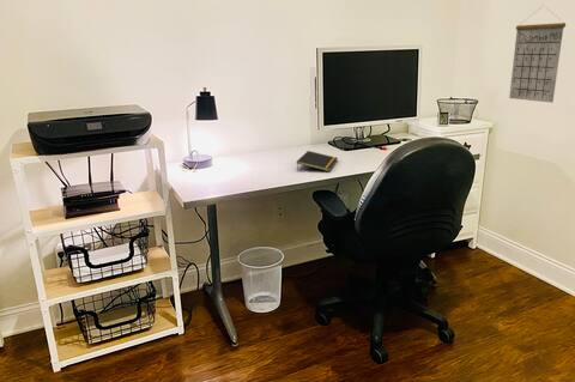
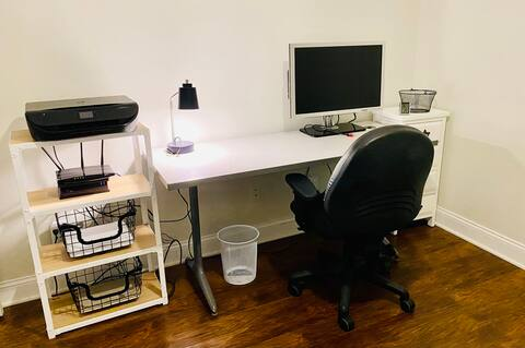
- calendar [508,6,567,104]
- notepad [296,150,339,172]
